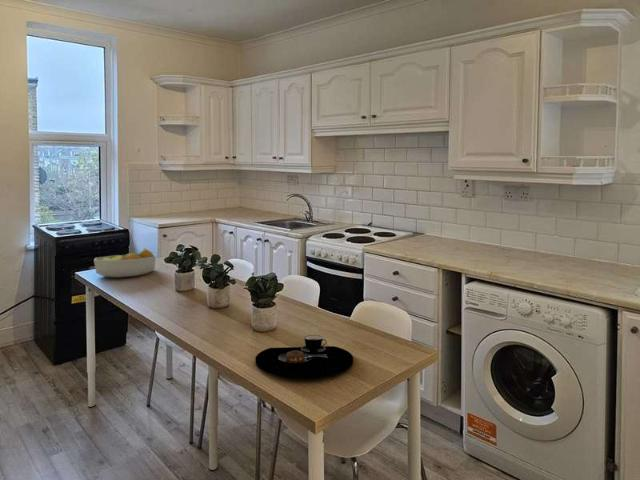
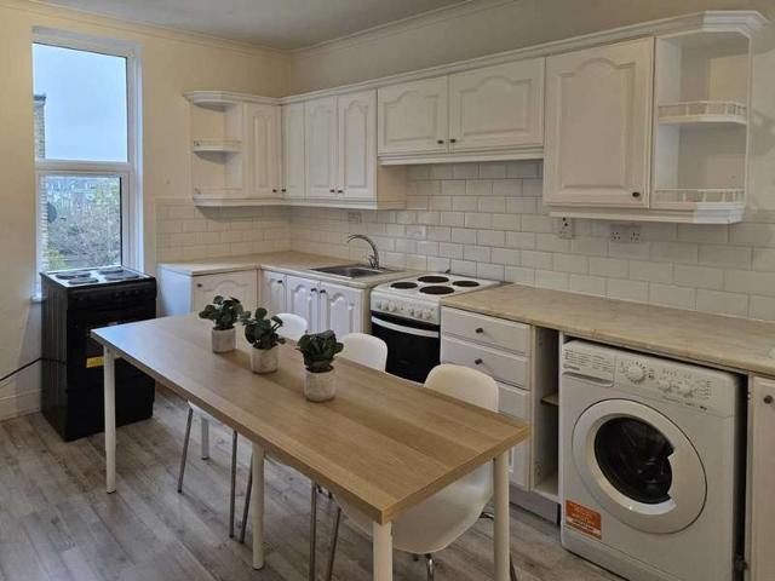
- fruit bowl [93,247,157,278]
- placemat [255,334,354,379]
